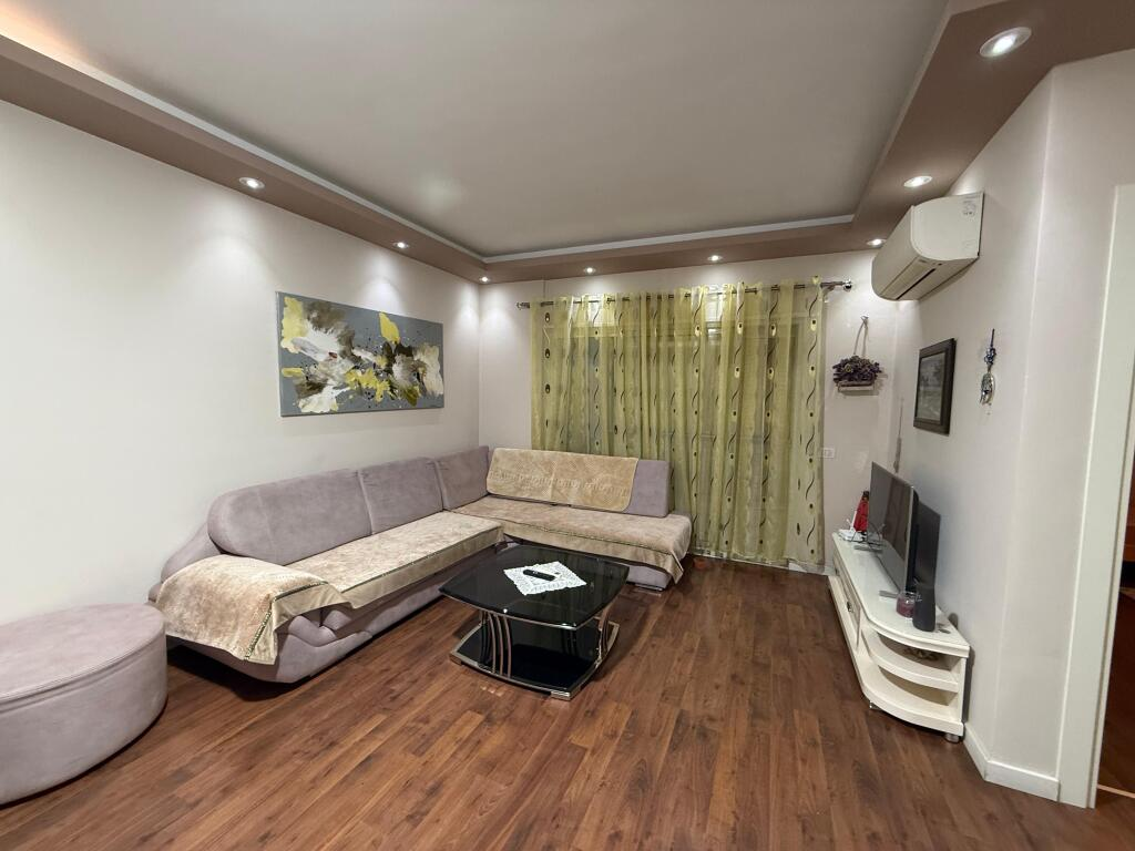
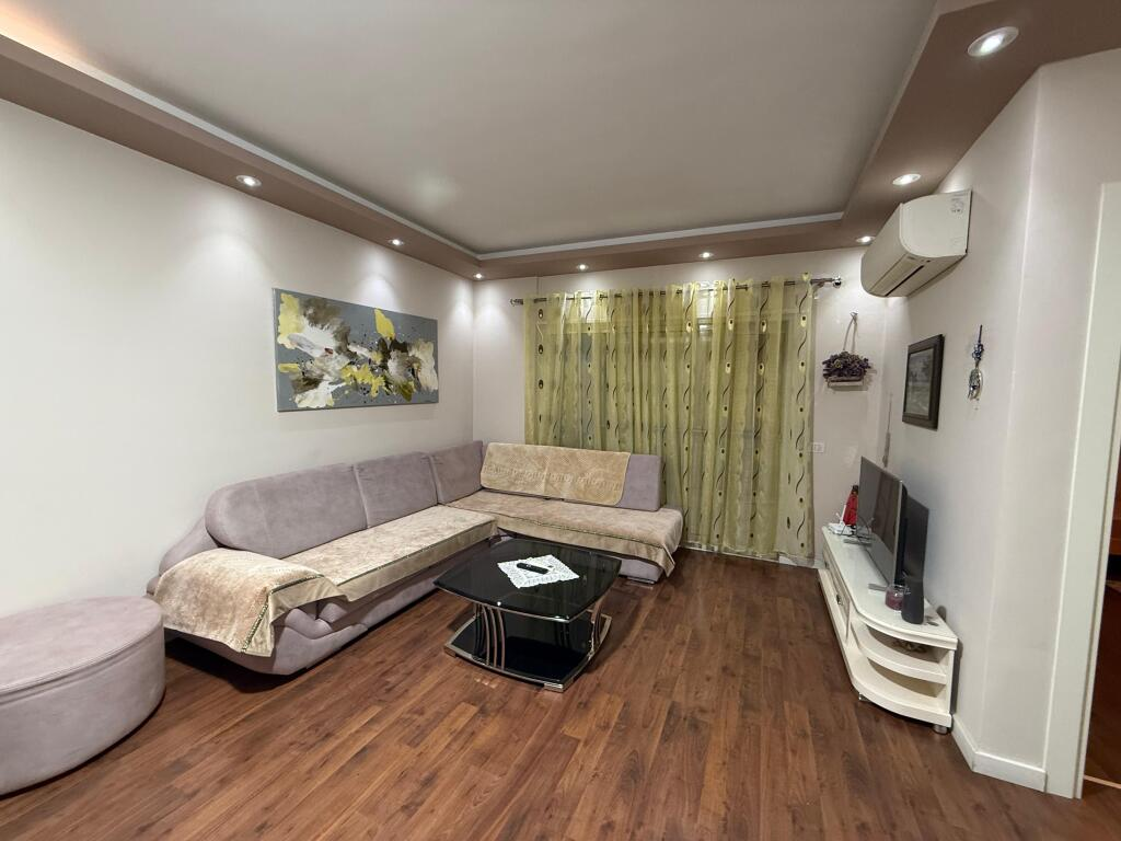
- potted plant [688,523,725,571]
